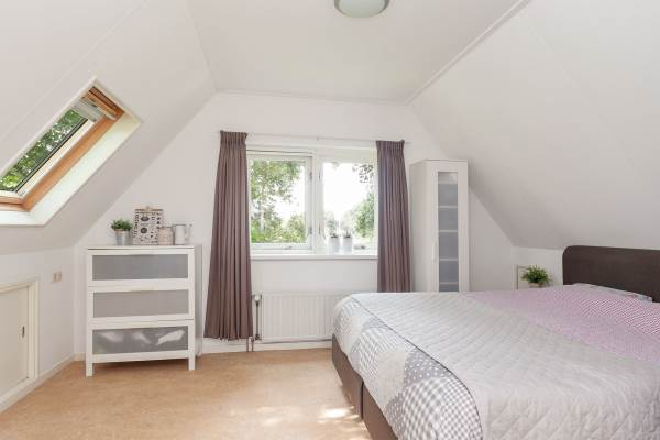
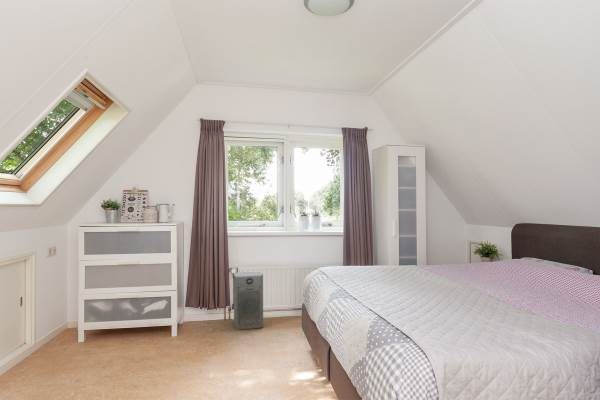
+ fan [233,270,264,331]
